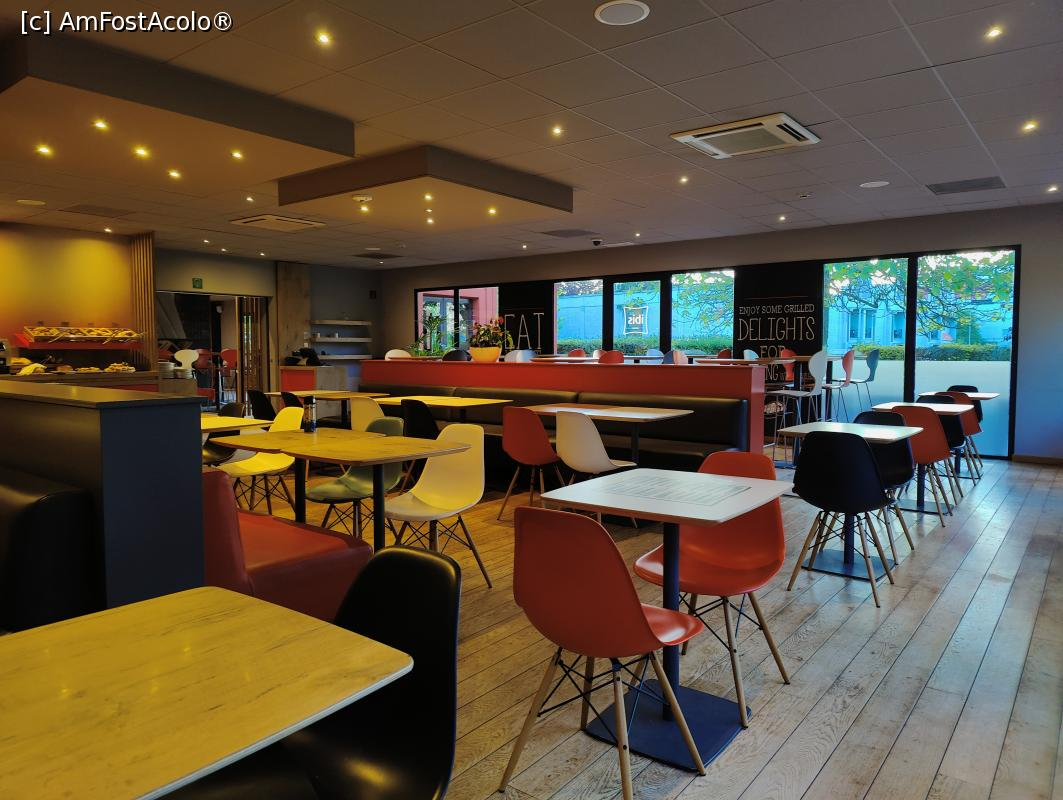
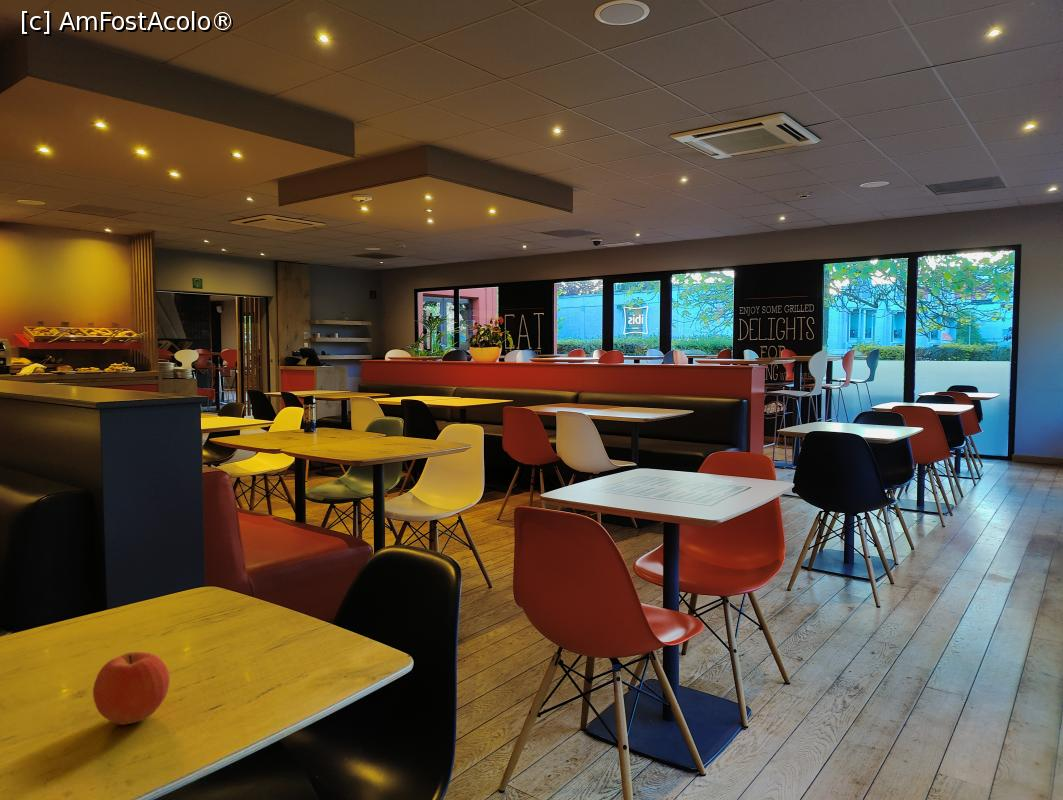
+ fruit [92,651,171,726]
